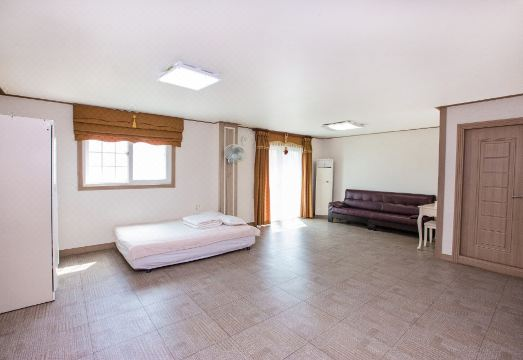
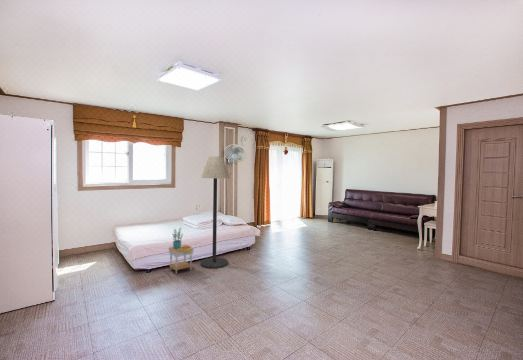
+ floor lamp [199,155,231,269]
+ side table [168,226,195,275]
